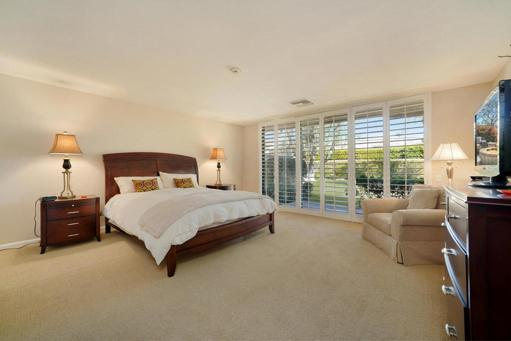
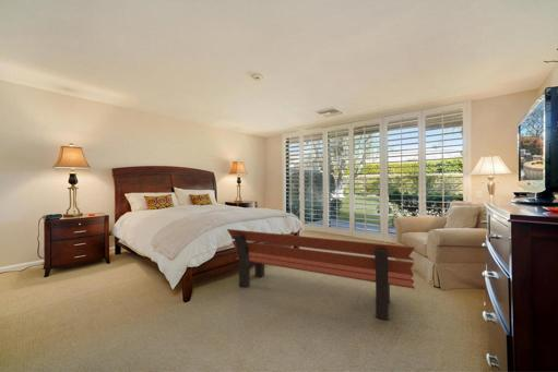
+ bench [226,228,416,321]
